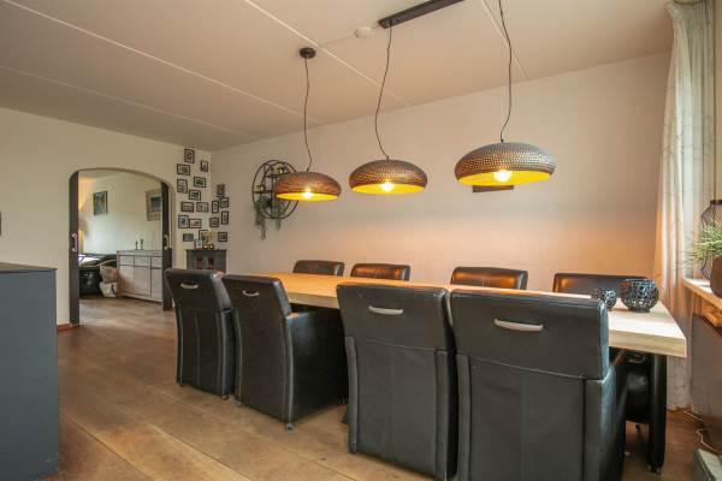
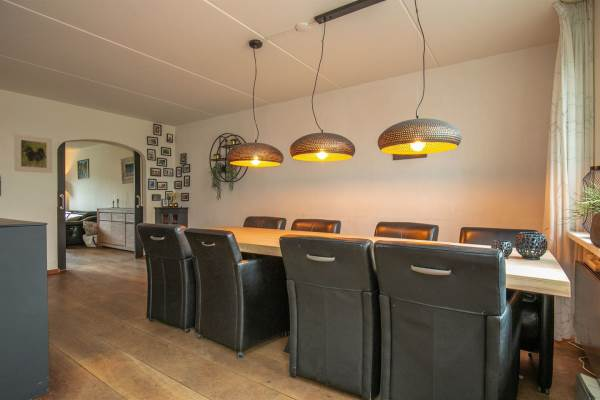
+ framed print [13,133,53,174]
